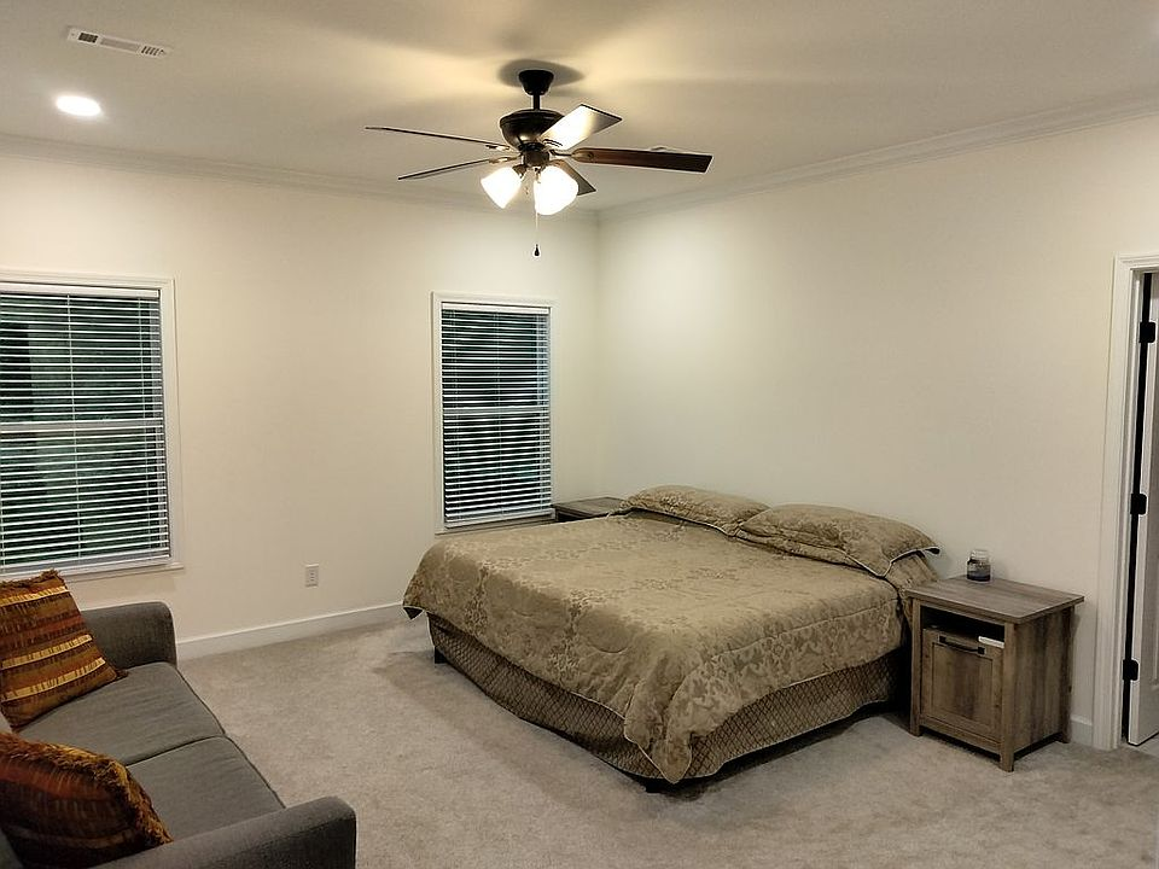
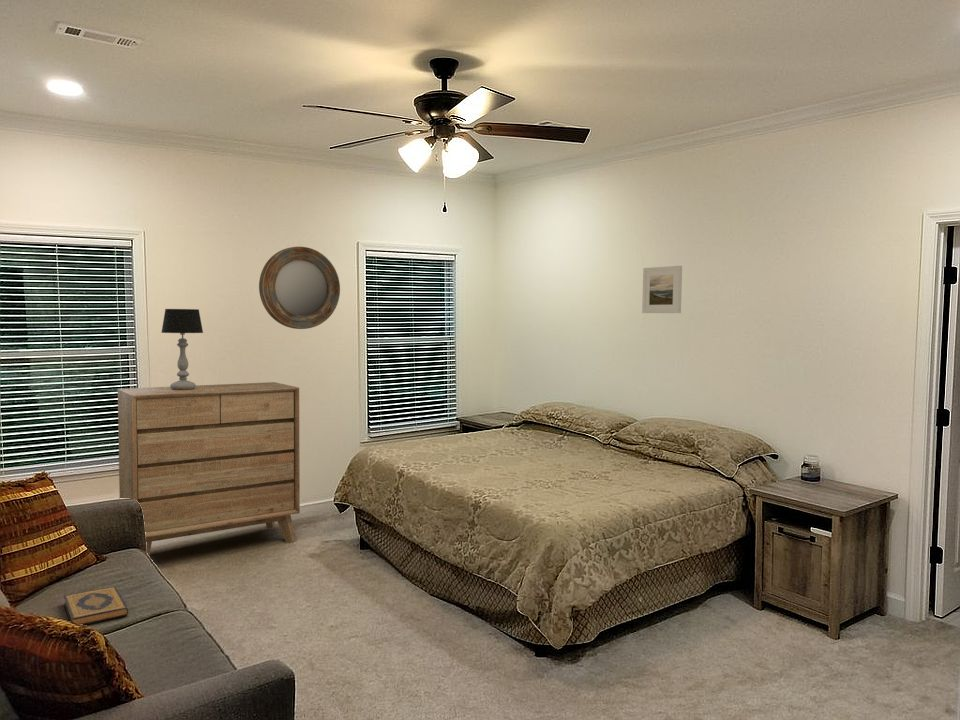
+ home mirror [258,246,341,330]
+ dresser [117,381,301,556]
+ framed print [641,265,683,314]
+ hardback book [63,586,129,626]
+ table lamp [160,308,204,390]
